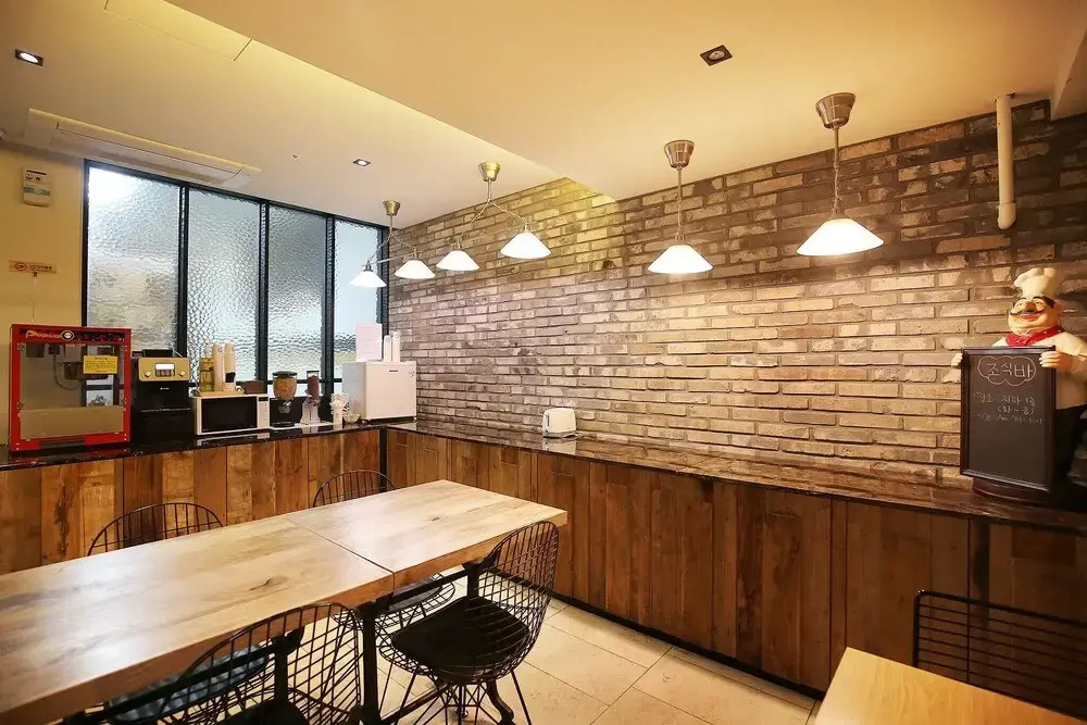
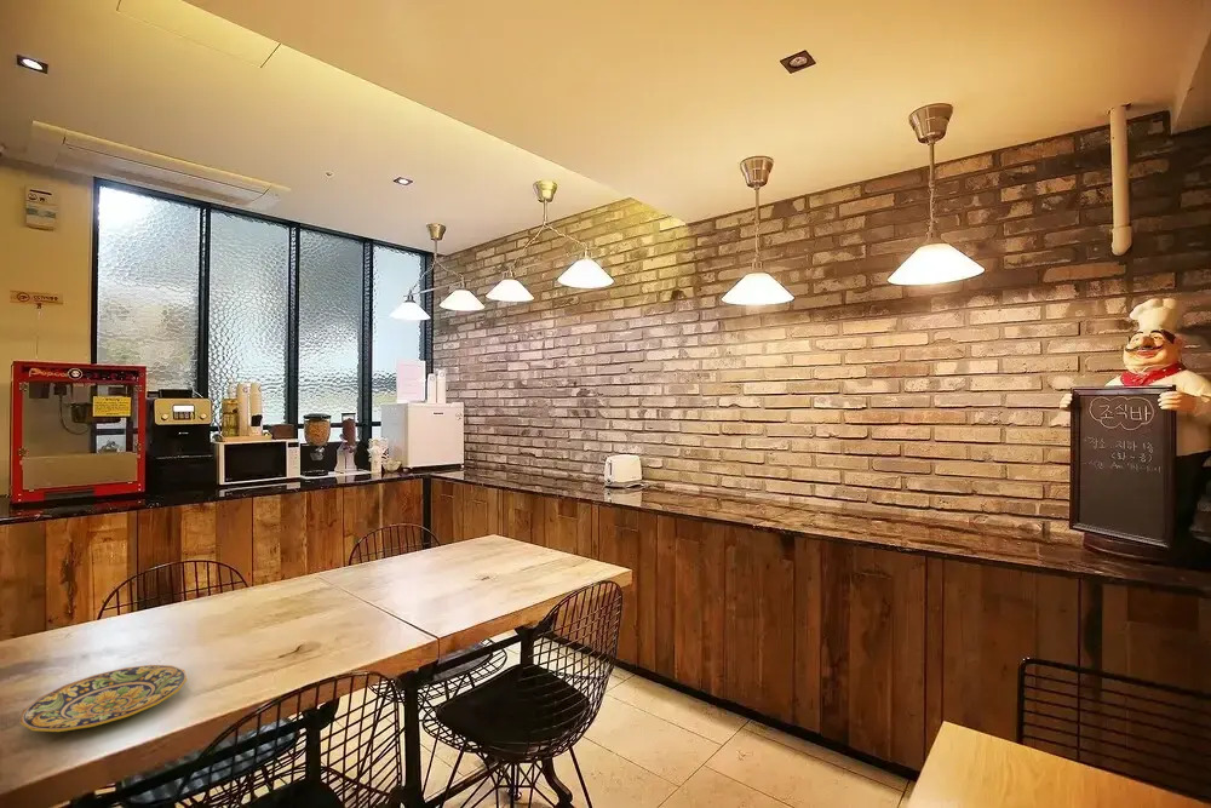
+ plate [19,664,188,733]
